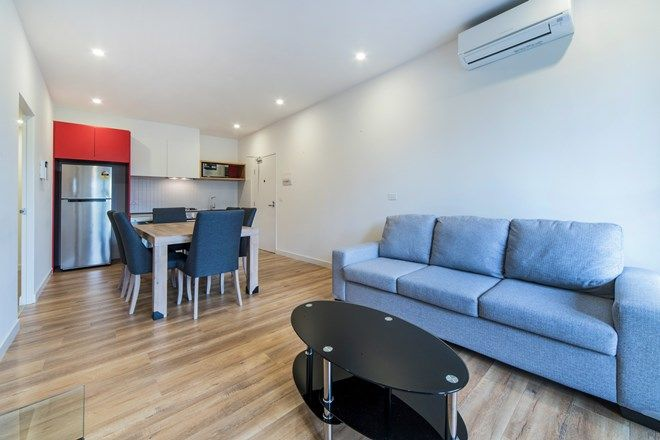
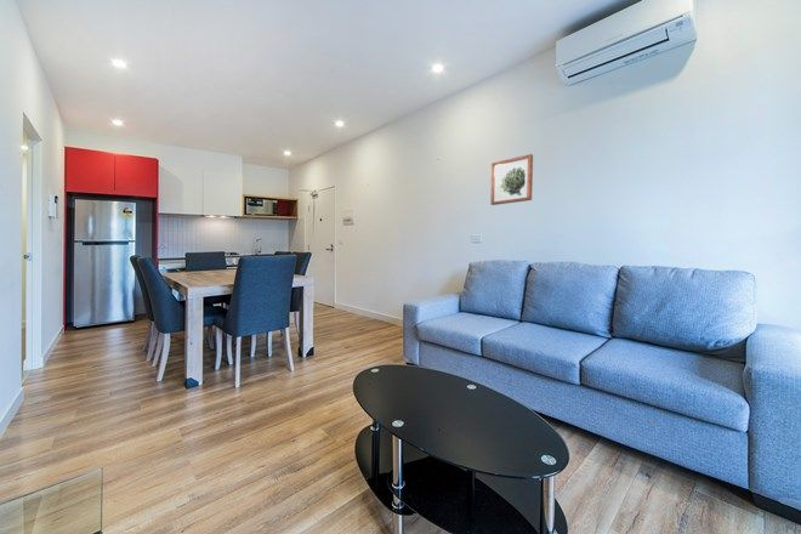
+ wall art [489,153,534,206]
